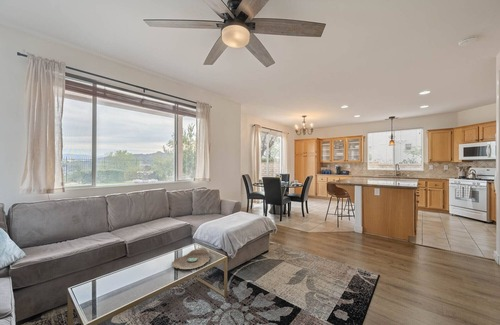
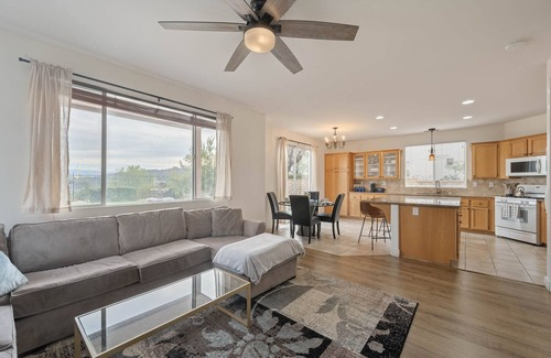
- decorative bowl [171,246,211,270]
